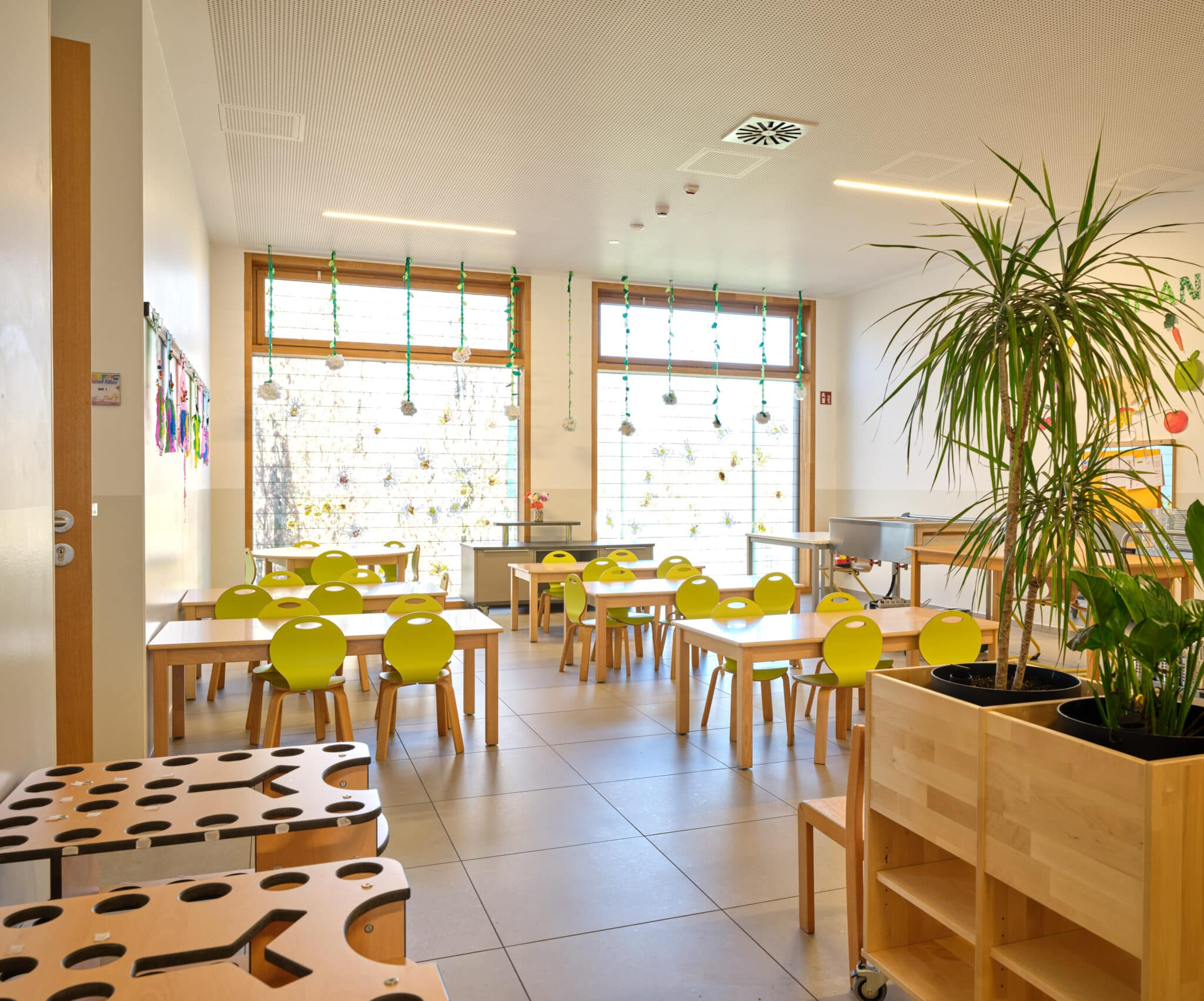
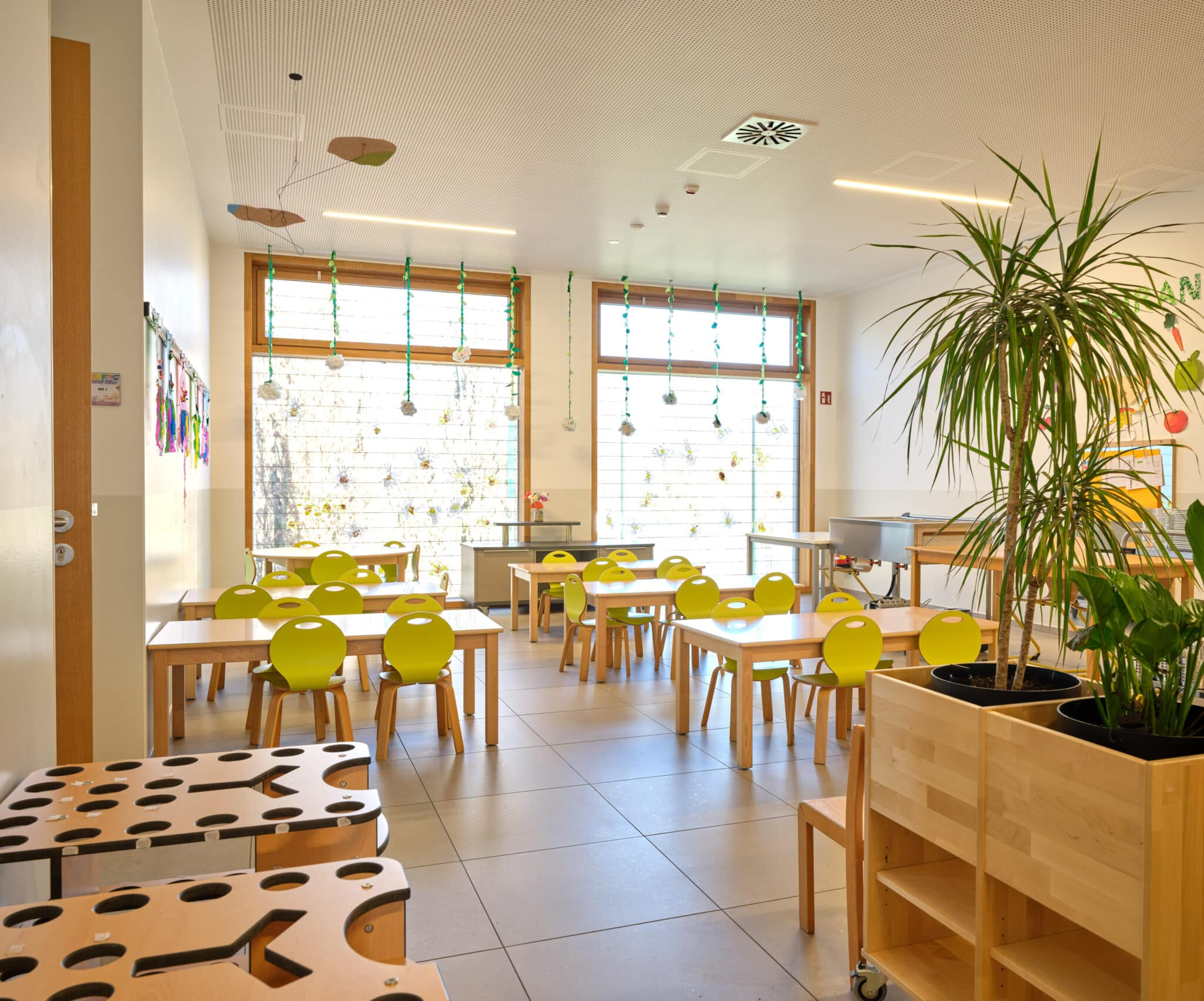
+ ceiling mobile [227,72,397,256]
